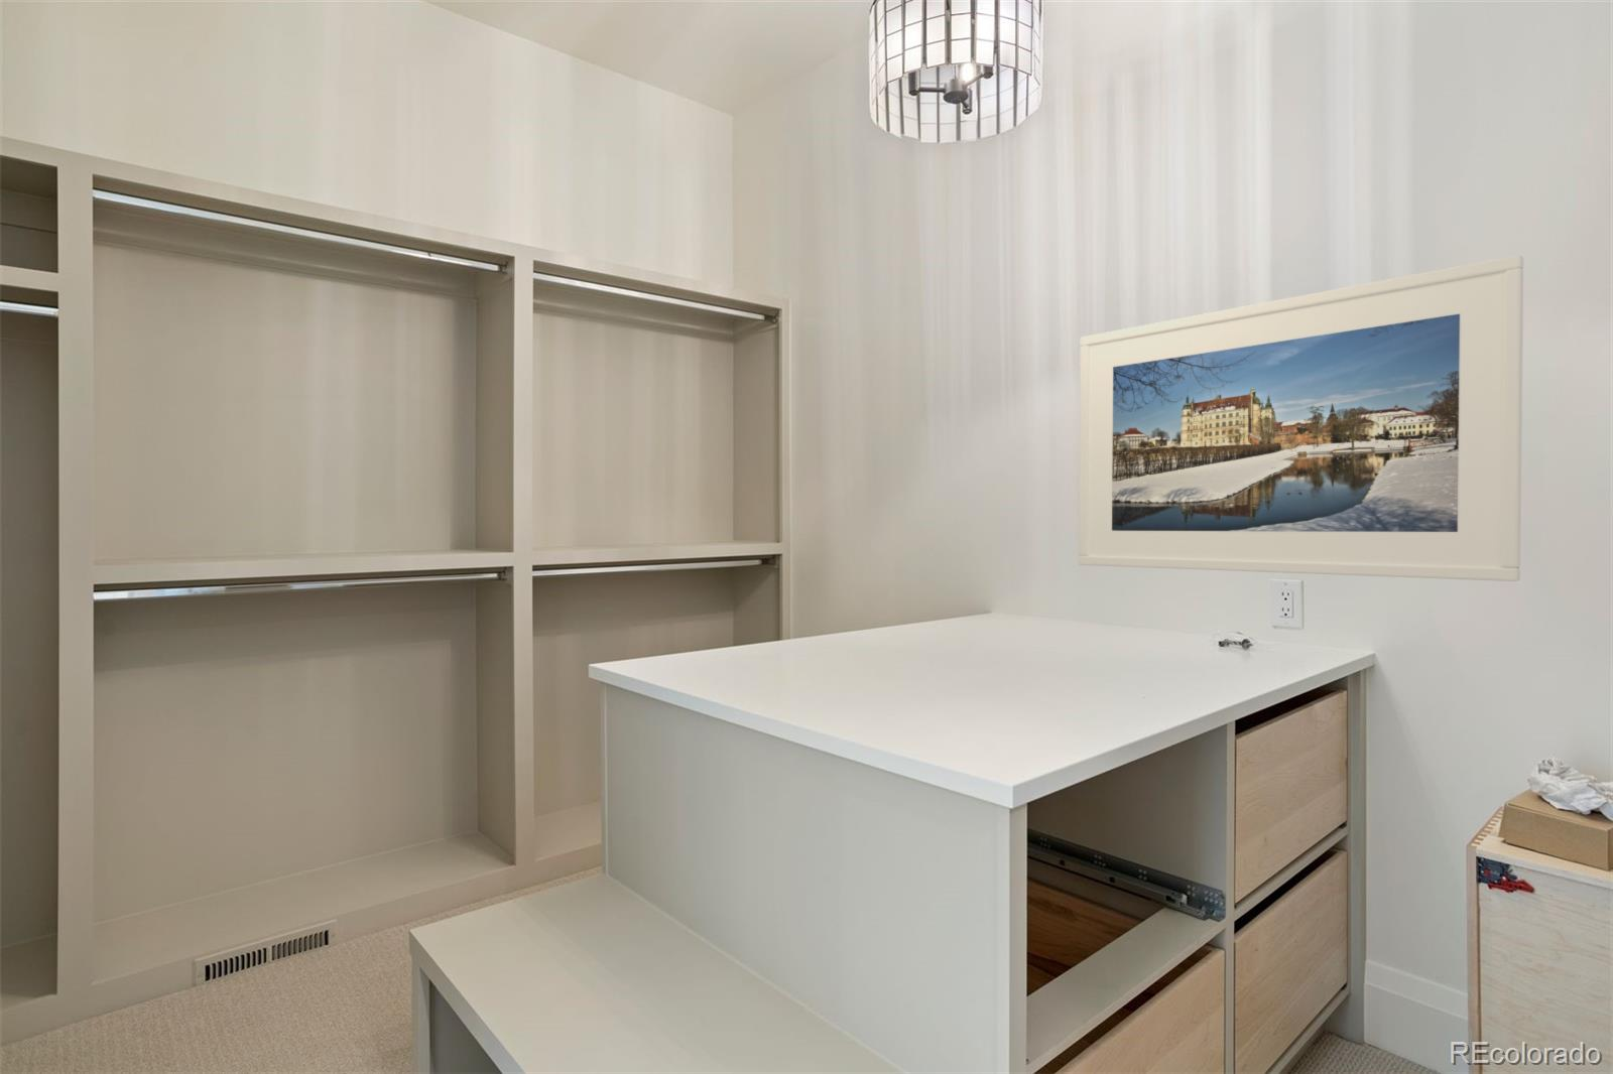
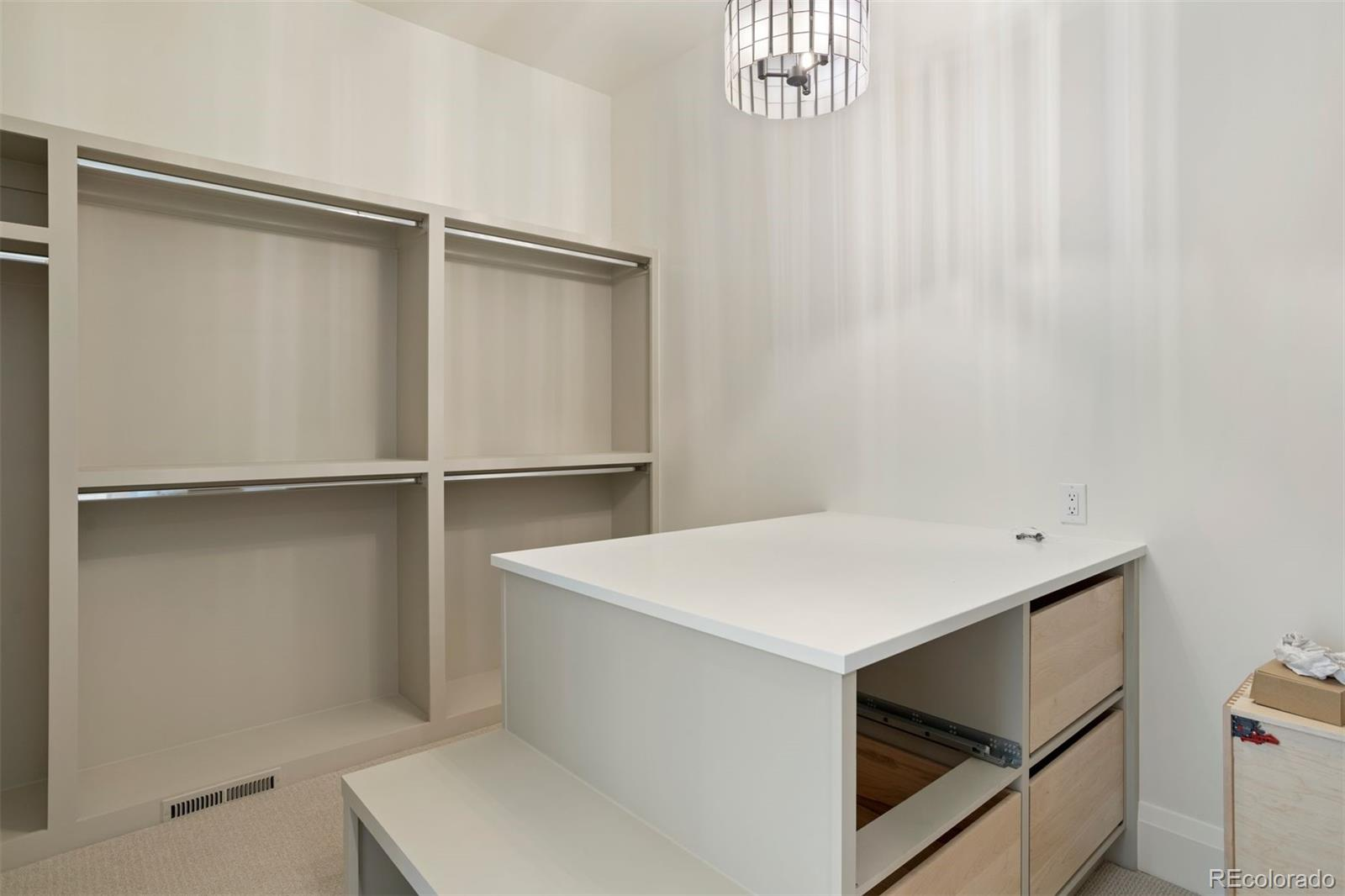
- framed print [1078,254,1524,583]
